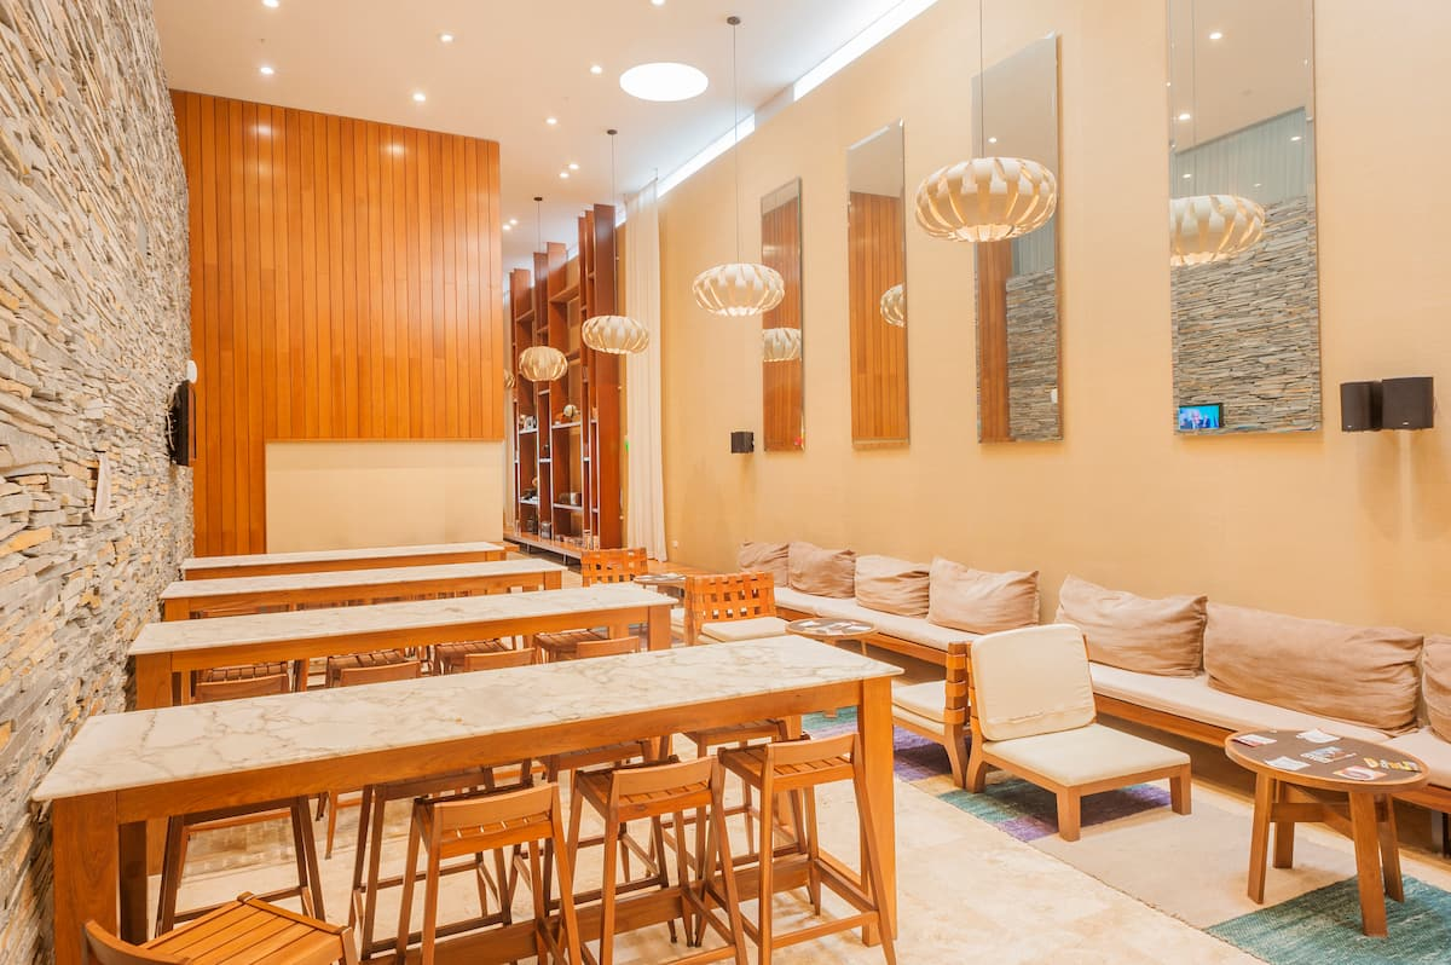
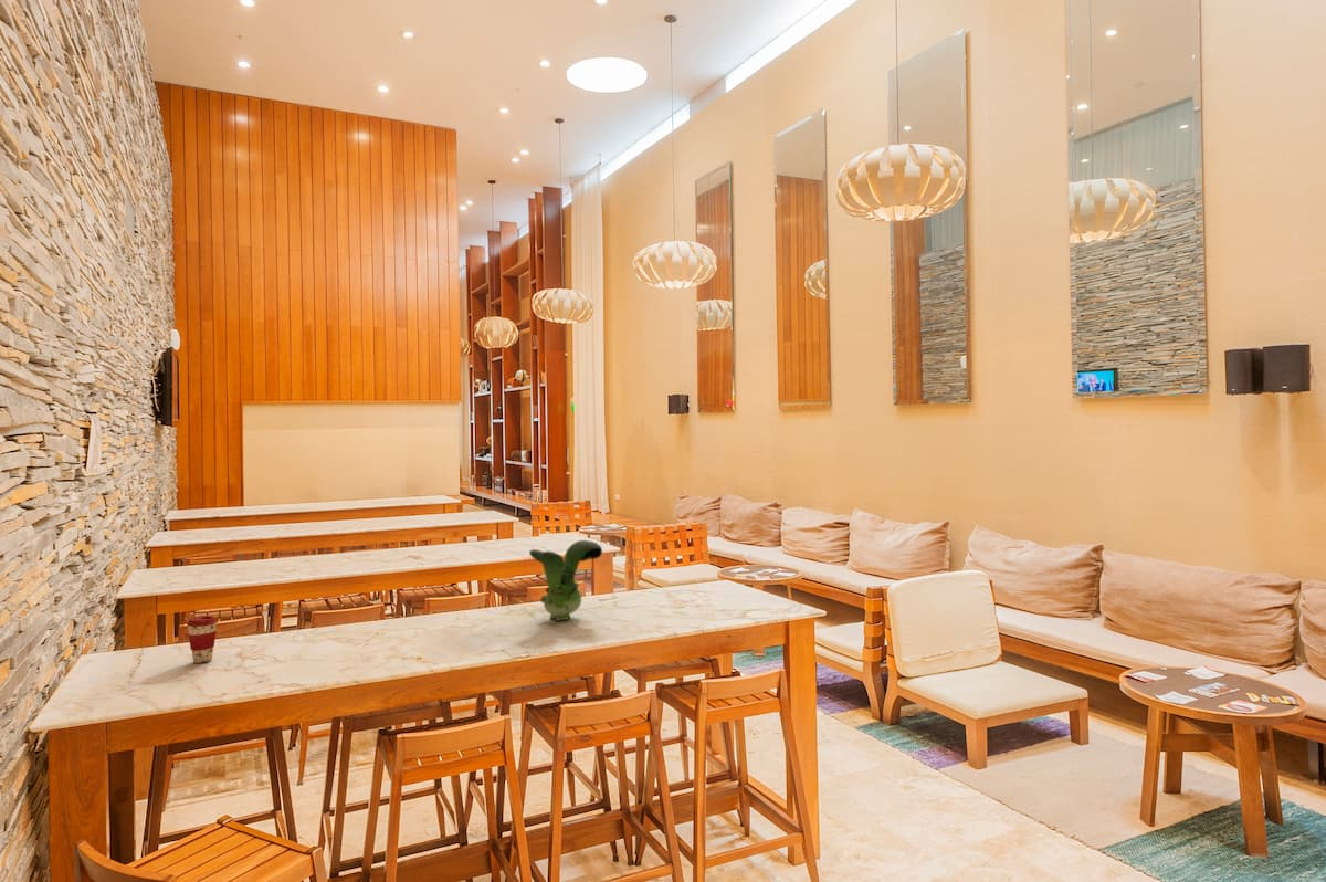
+ toy figurine [528,539,603,622]
+ coffee cup [186,615,219,664]
